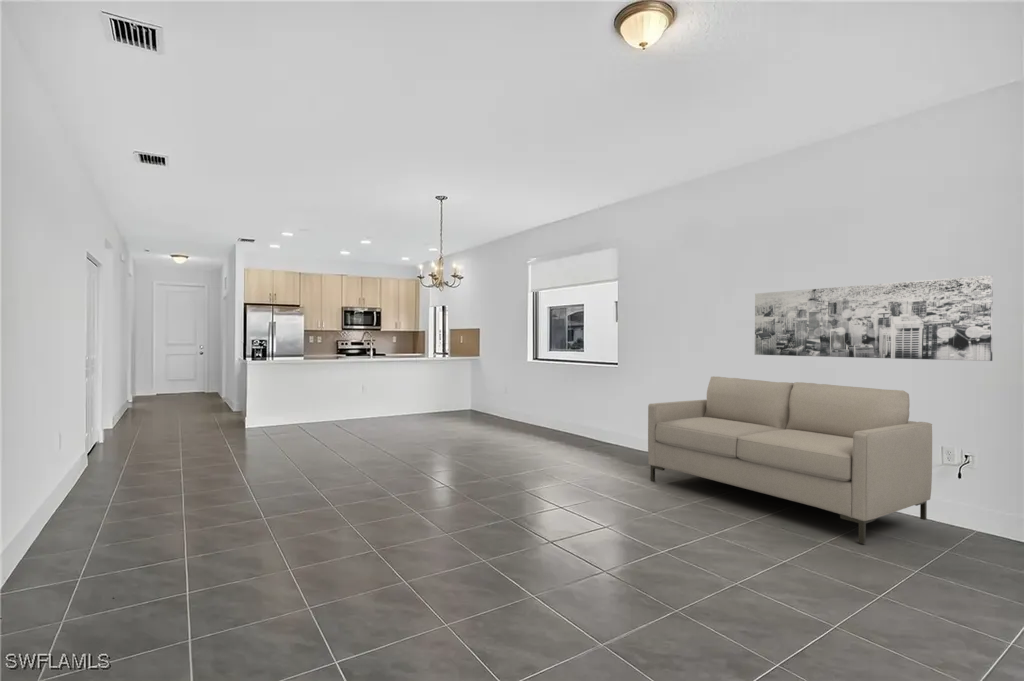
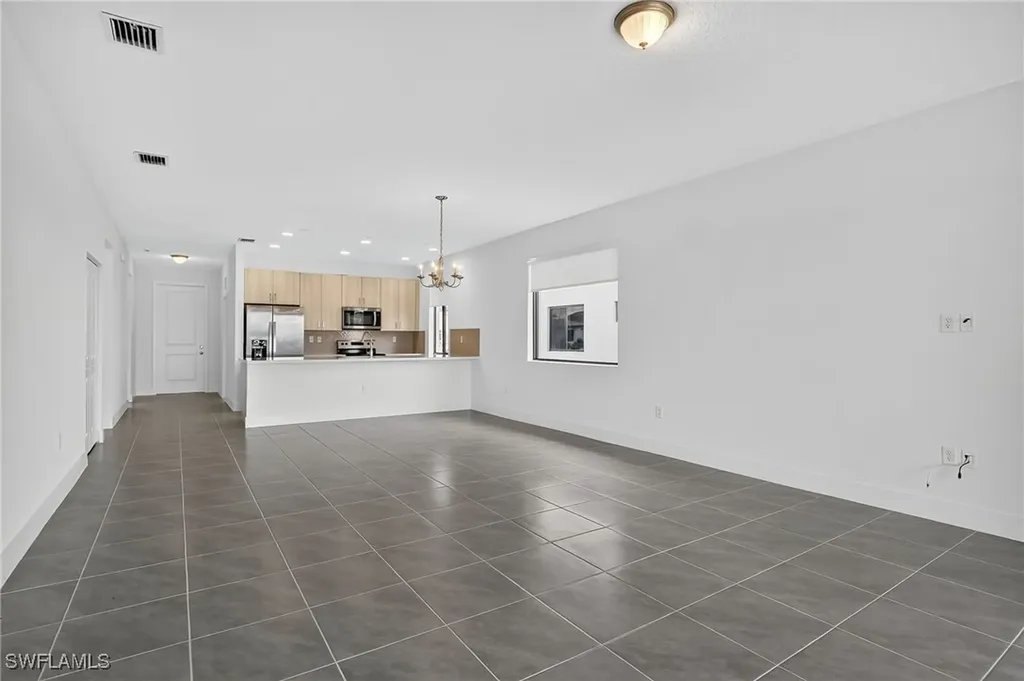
- wall art [754,274,994,362]
- sofa [647,375,933,545]
